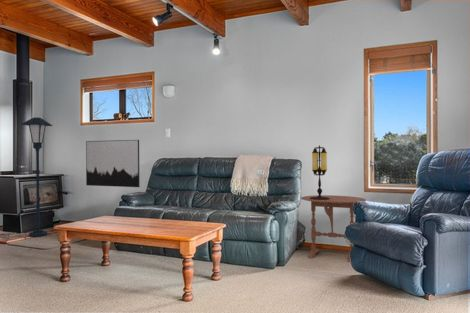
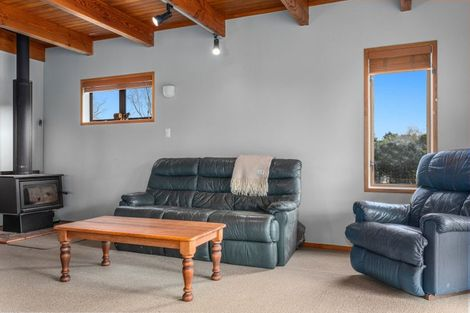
- table [300,194,367,263]
- floor lamp [20,116,53,238]
- wall art [85,139,141,188]
- table lamp [310,144,330,200]
